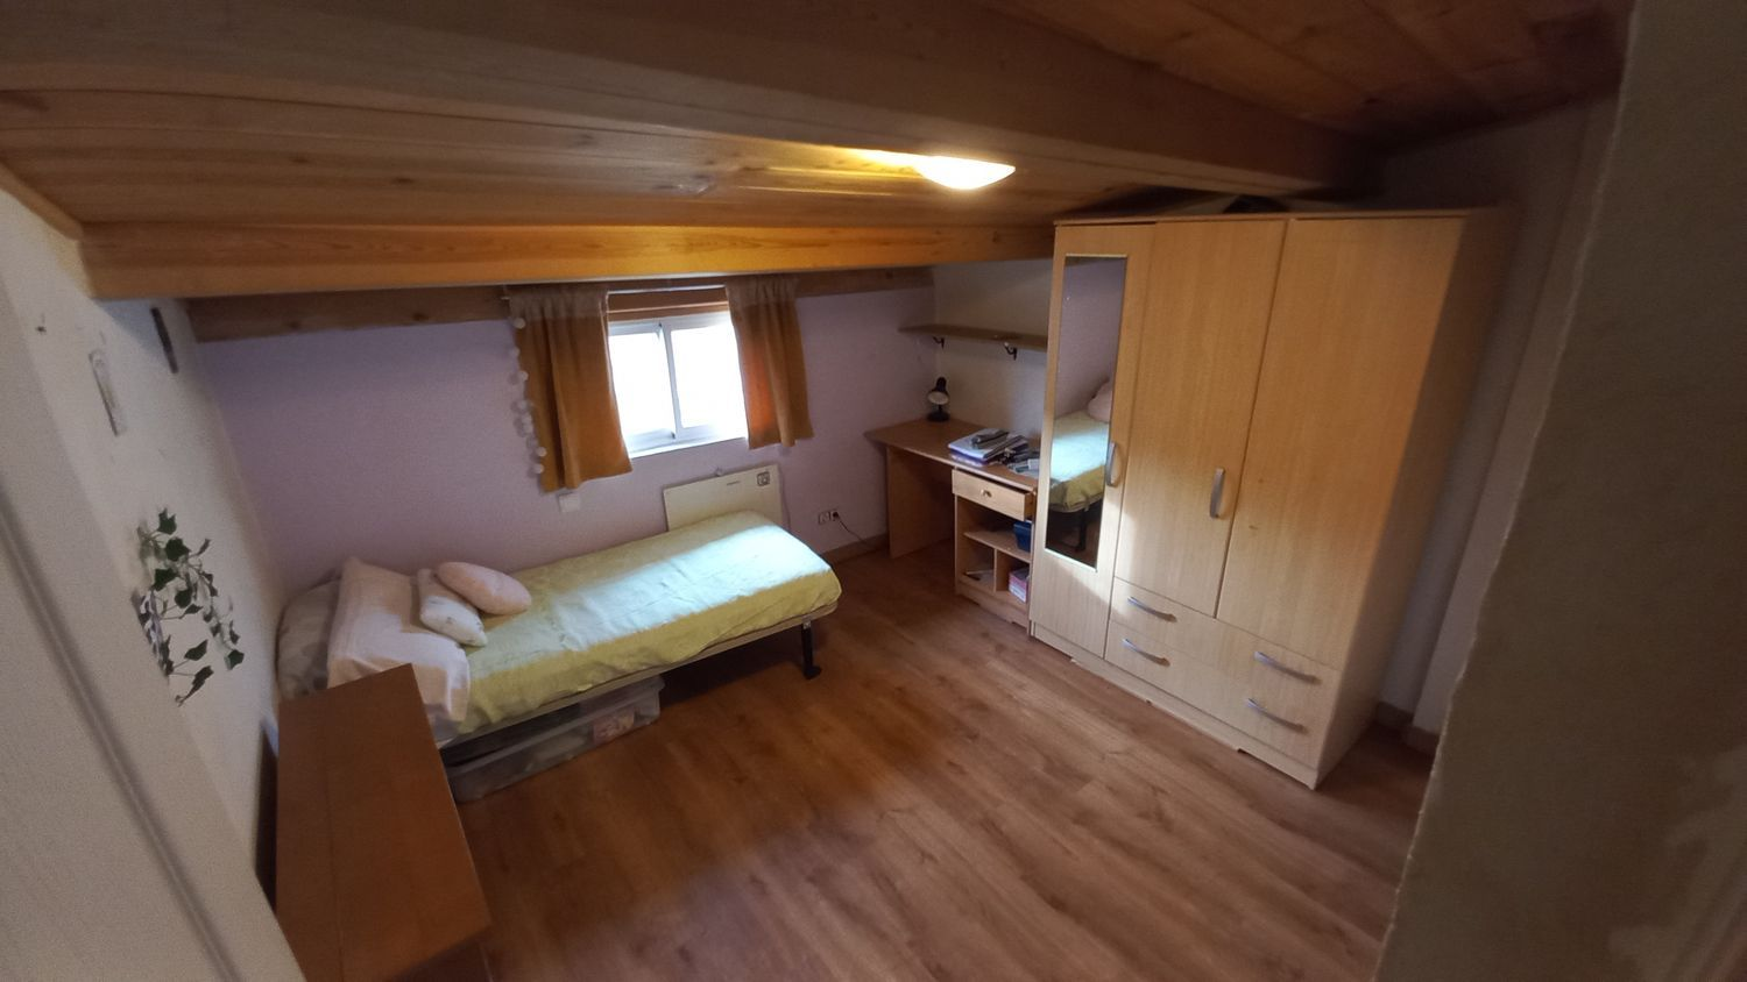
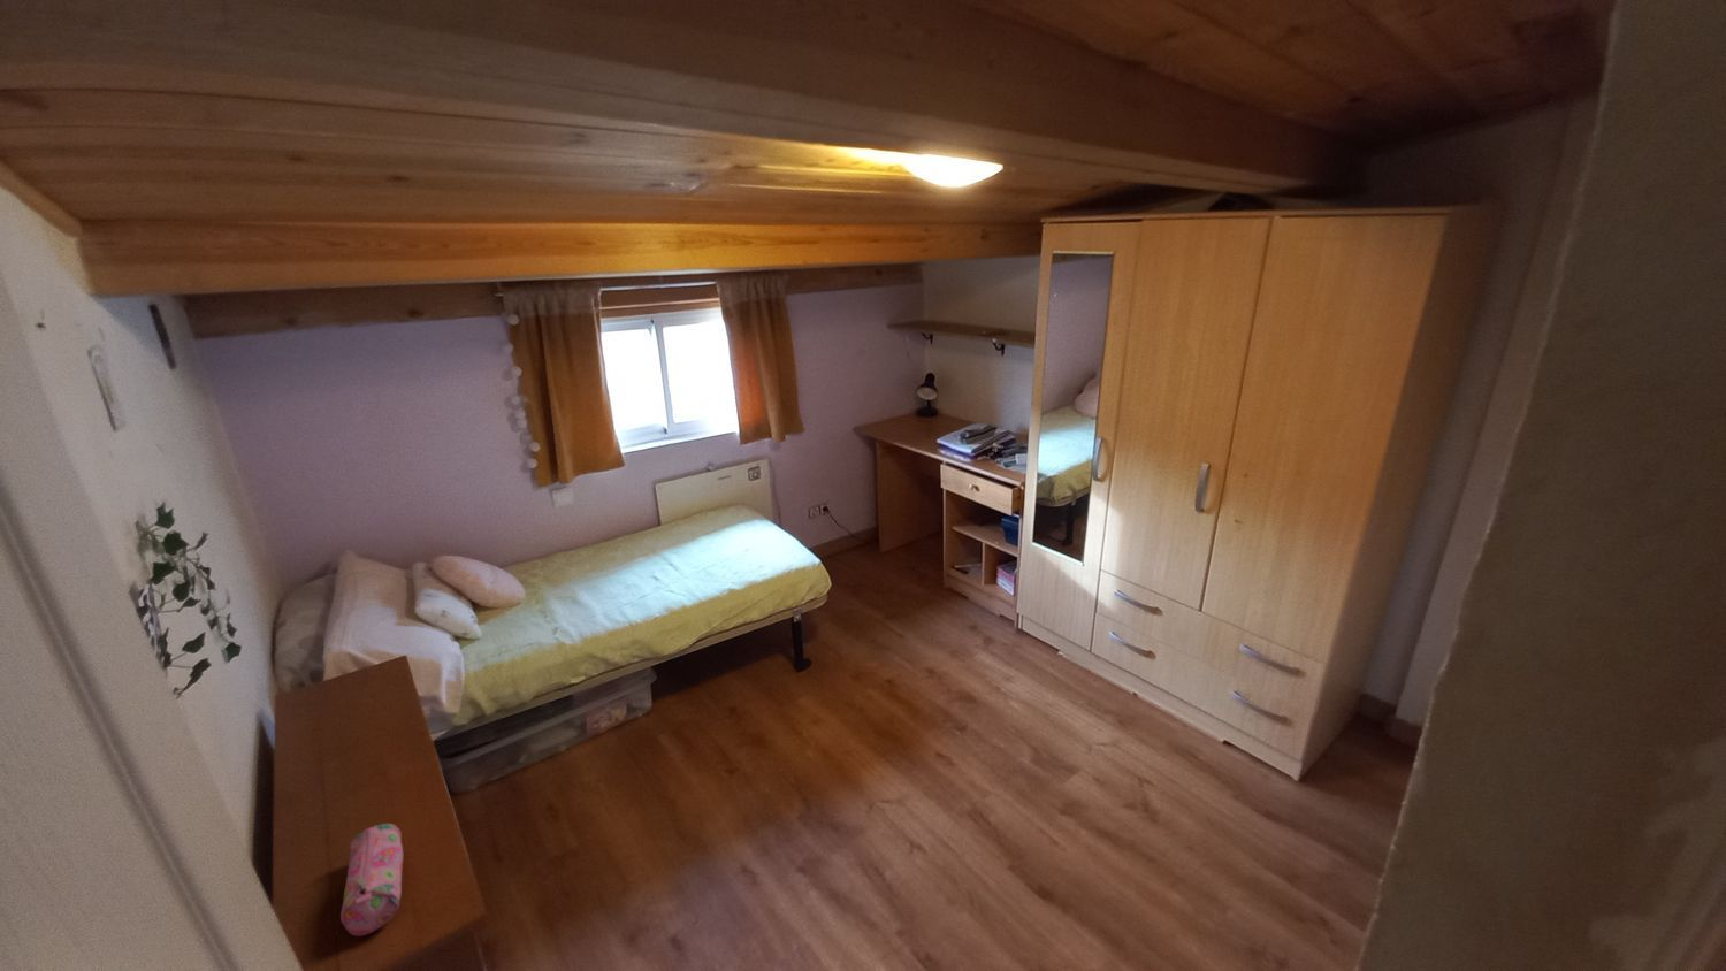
+ pencil case [339,823,404,937]
